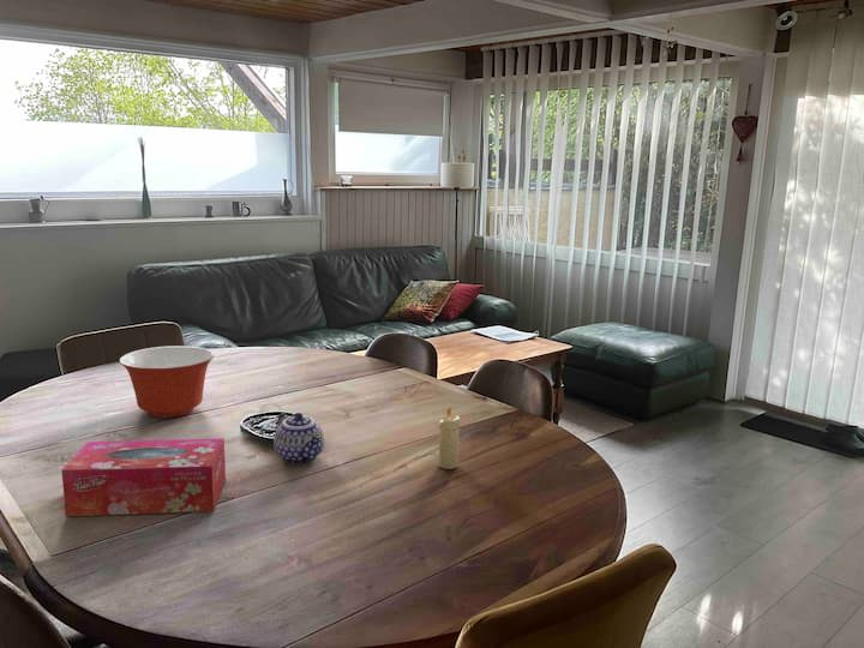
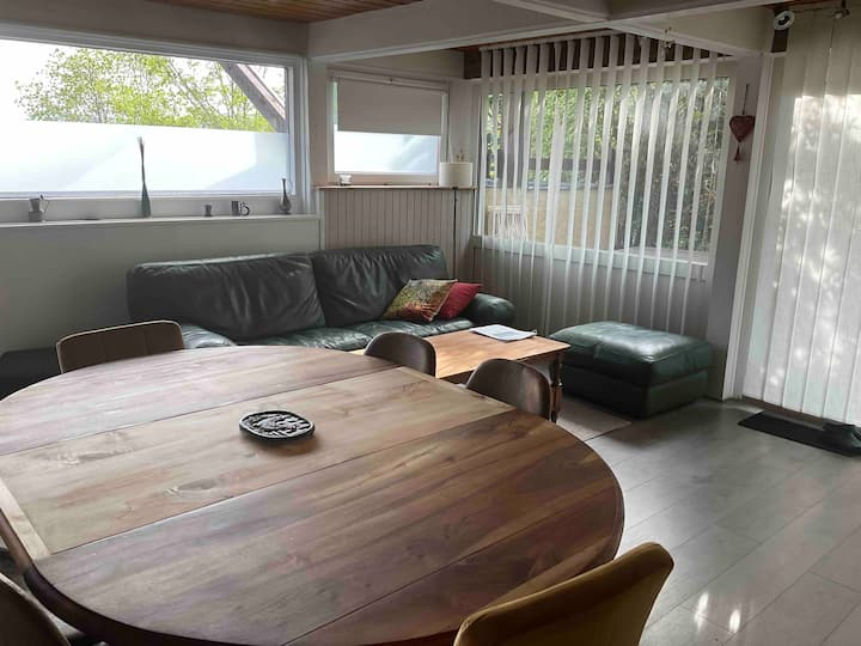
- mixing bowl [119,344,215,419]
- teapot [272,412,325,466]
- tissue box [60,438,227,517]
- candle [438,406,461,470]
